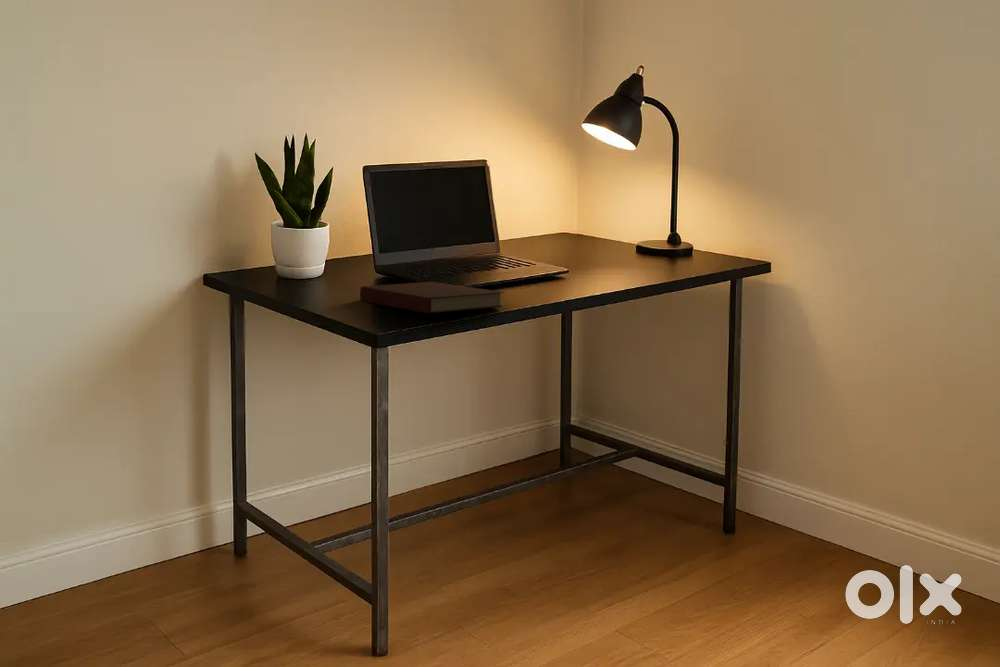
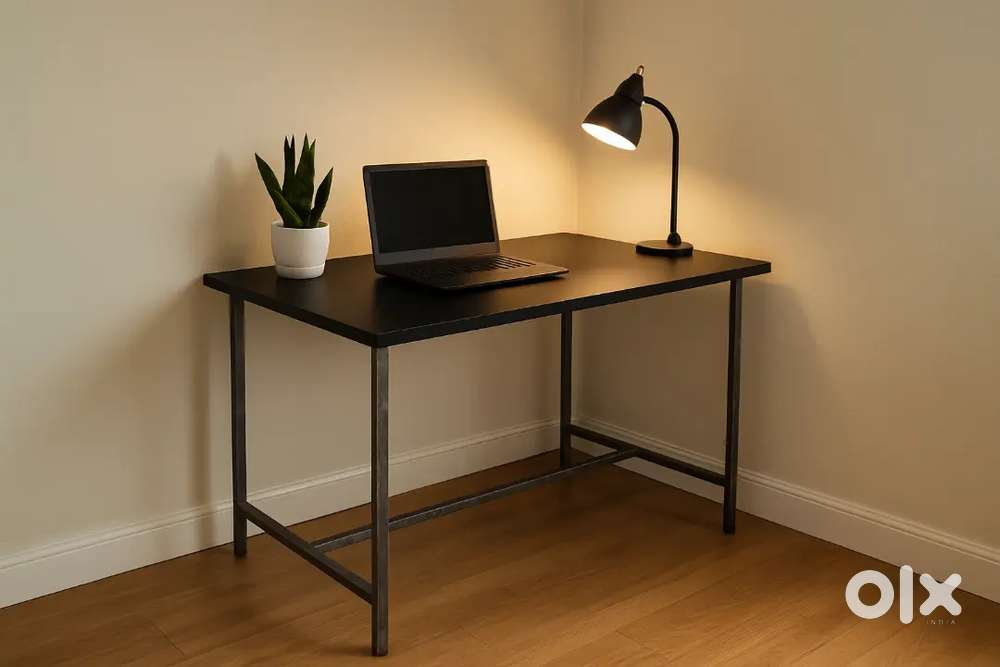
- notebook [359,281,504,315]
